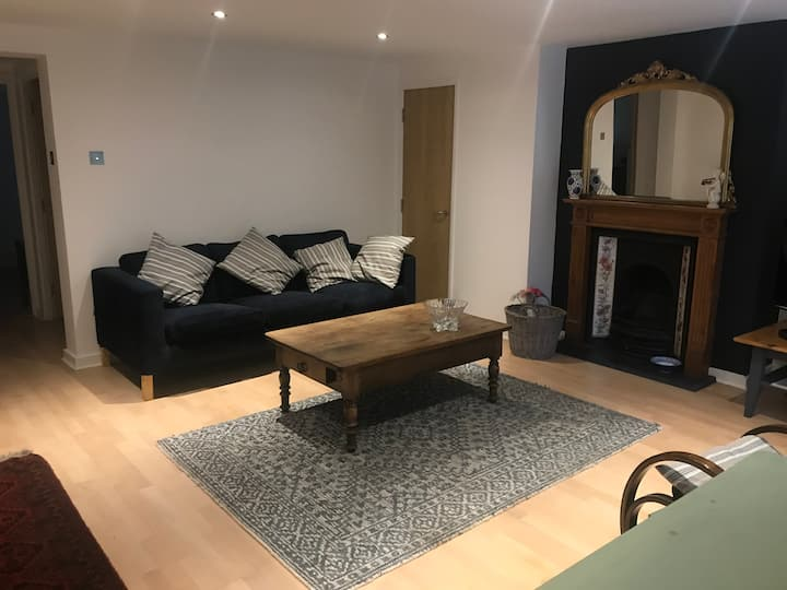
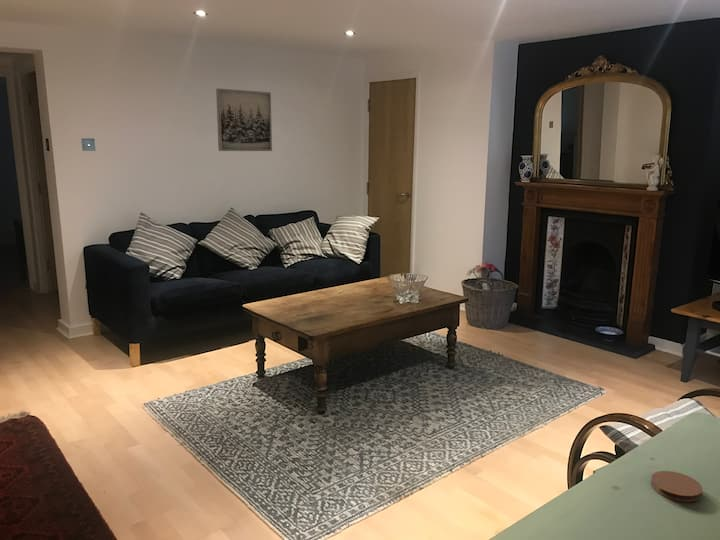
+ coaster [650,470,704,503]
+ wall art [215,88,273,152]
